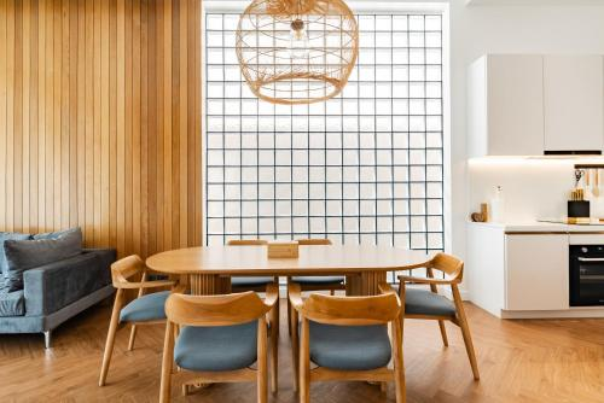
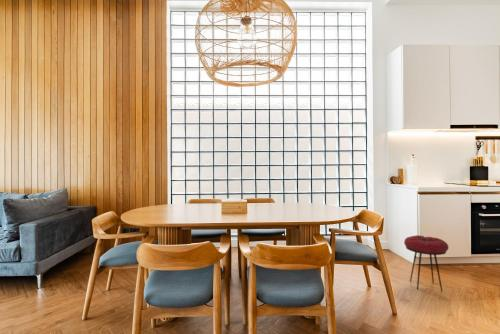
+ stool [403,234,450,292]
